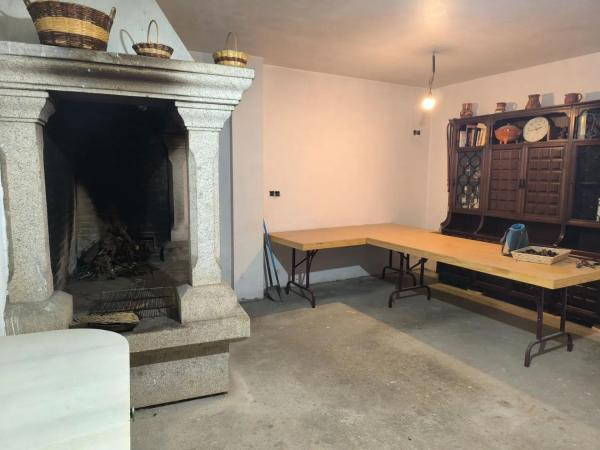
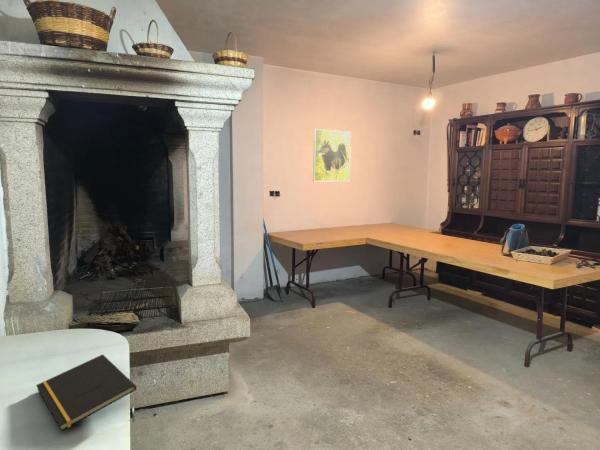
+ notepad [35,353,138,432]
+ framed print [312,128,352,183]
